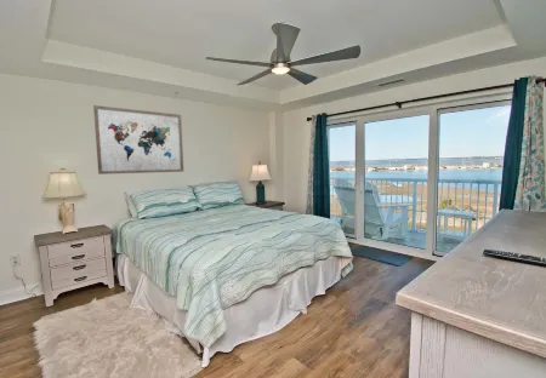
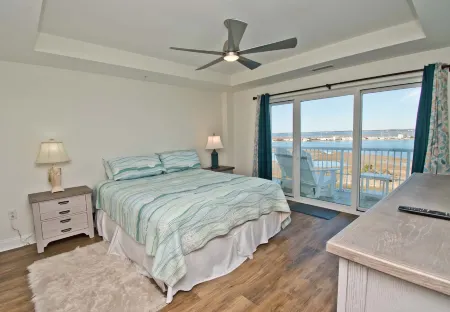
- wall art [92,104,184,176]
